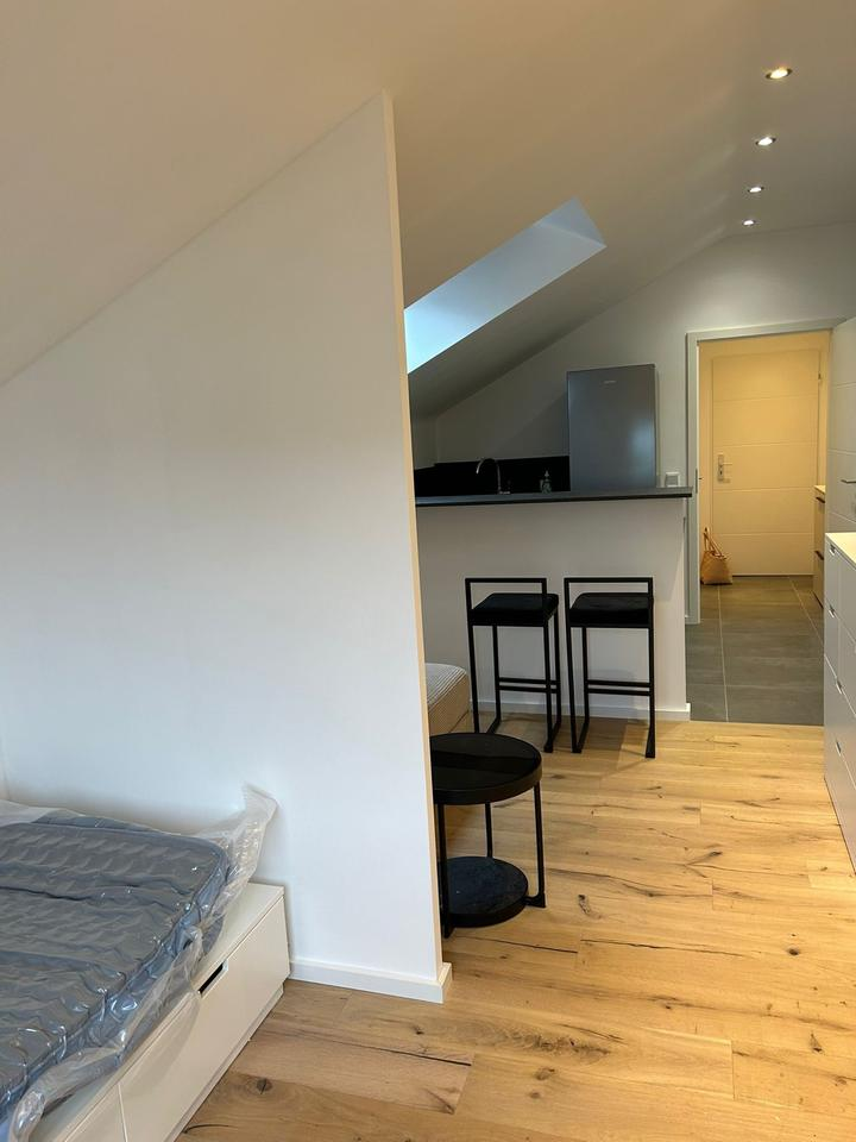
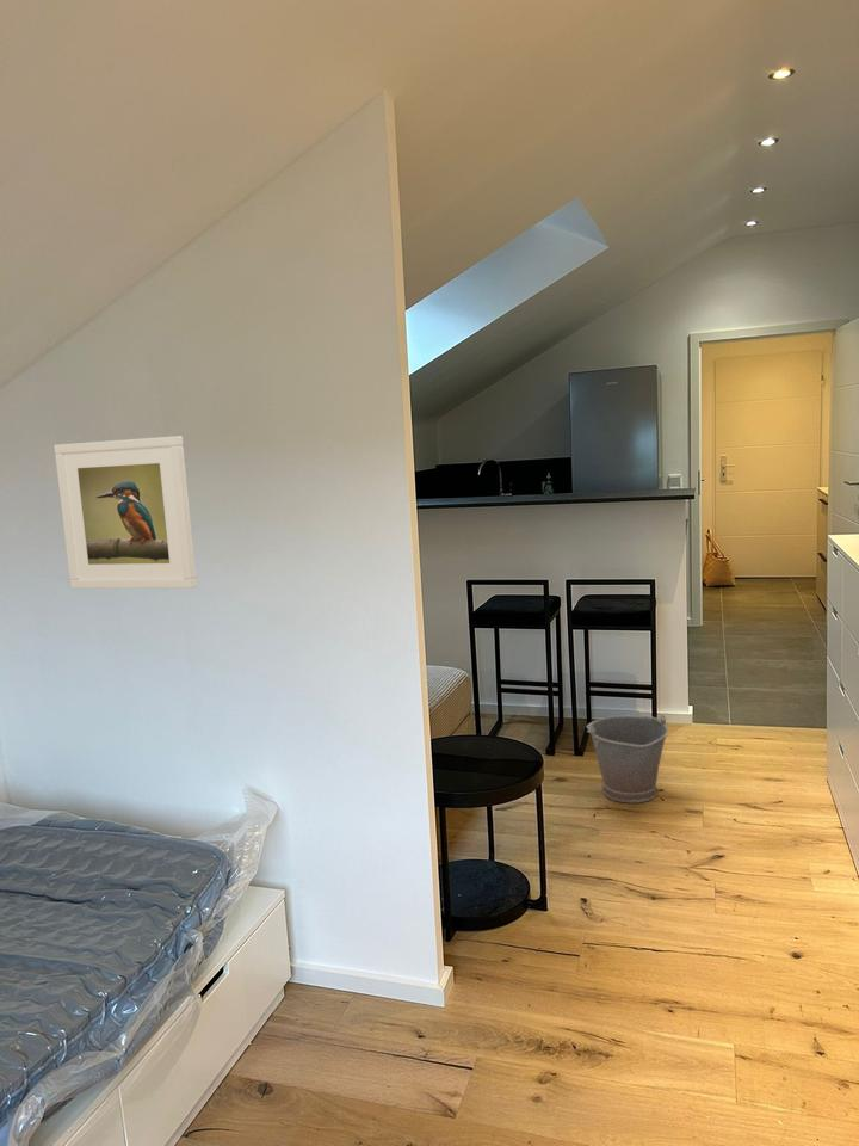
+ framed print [52,435,198,590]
+ bucket [586,714,669,803]
